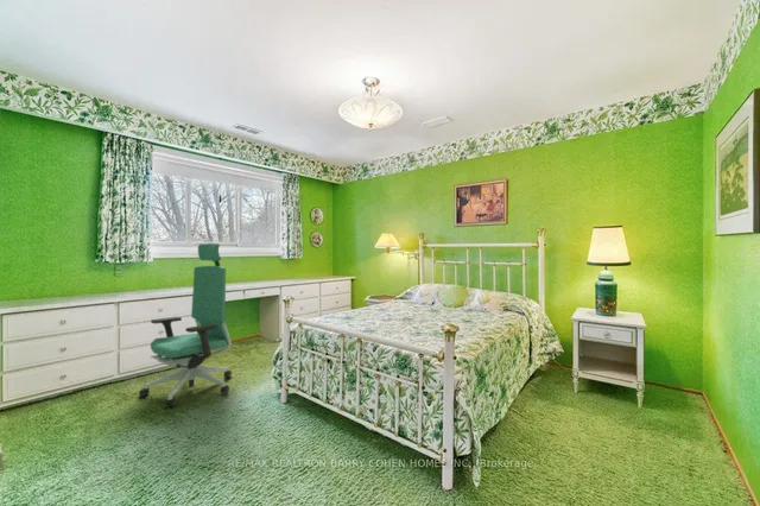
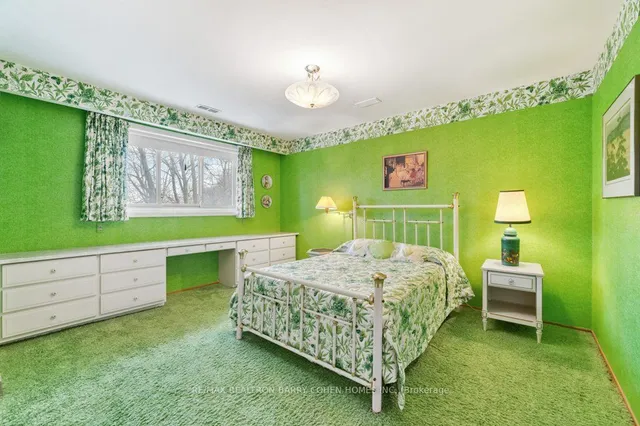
- chair [138,242,233,407]
